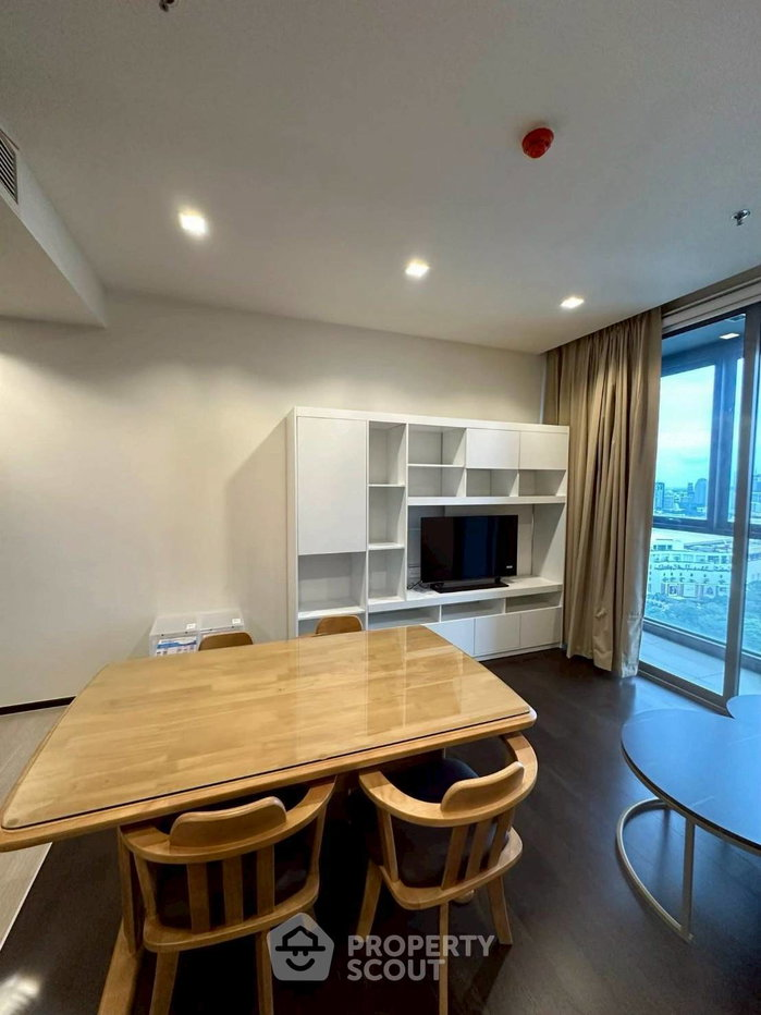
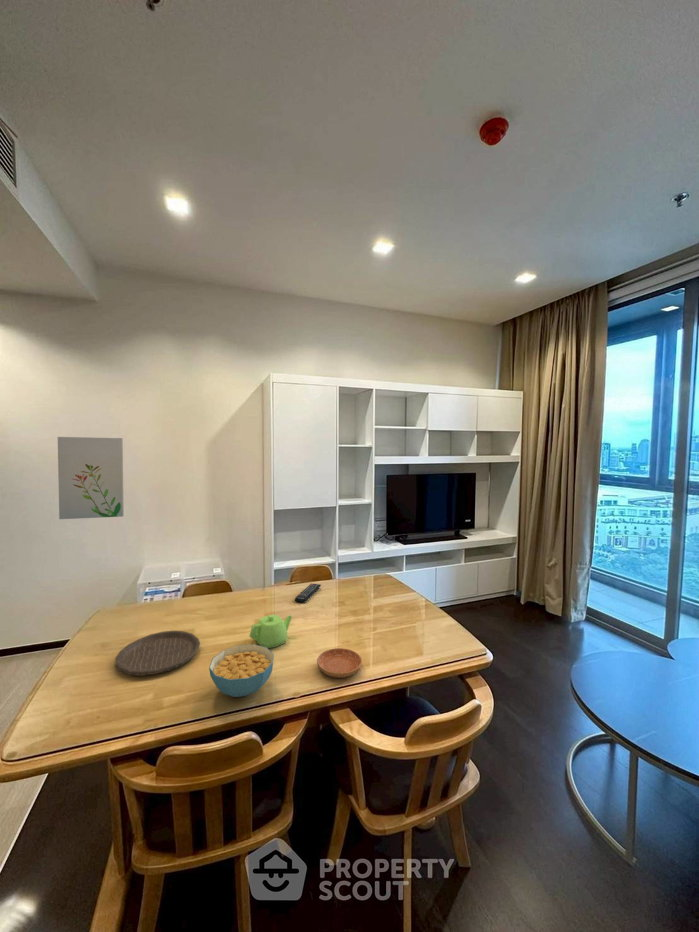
+ wall art [57,436,125,520]
+ remote control [294,583,322,604]
+ cereal bowl [208,643,275,698]
+ saucer [316,647,363,679]
+ teapot [249,614,293,649]
+ plate [114,630,201,677]
